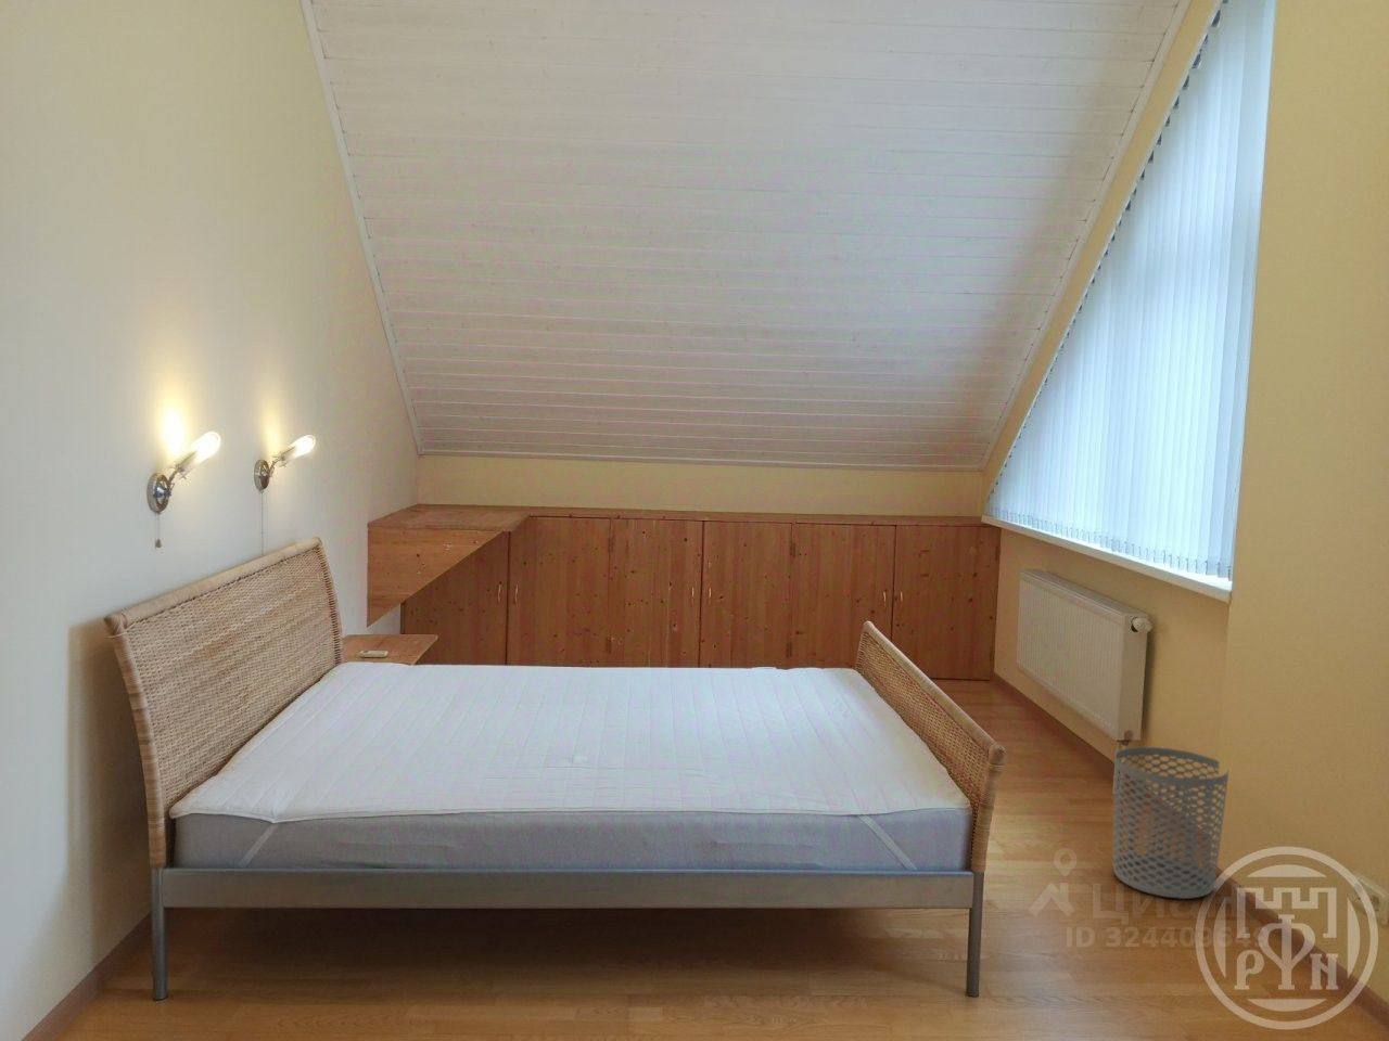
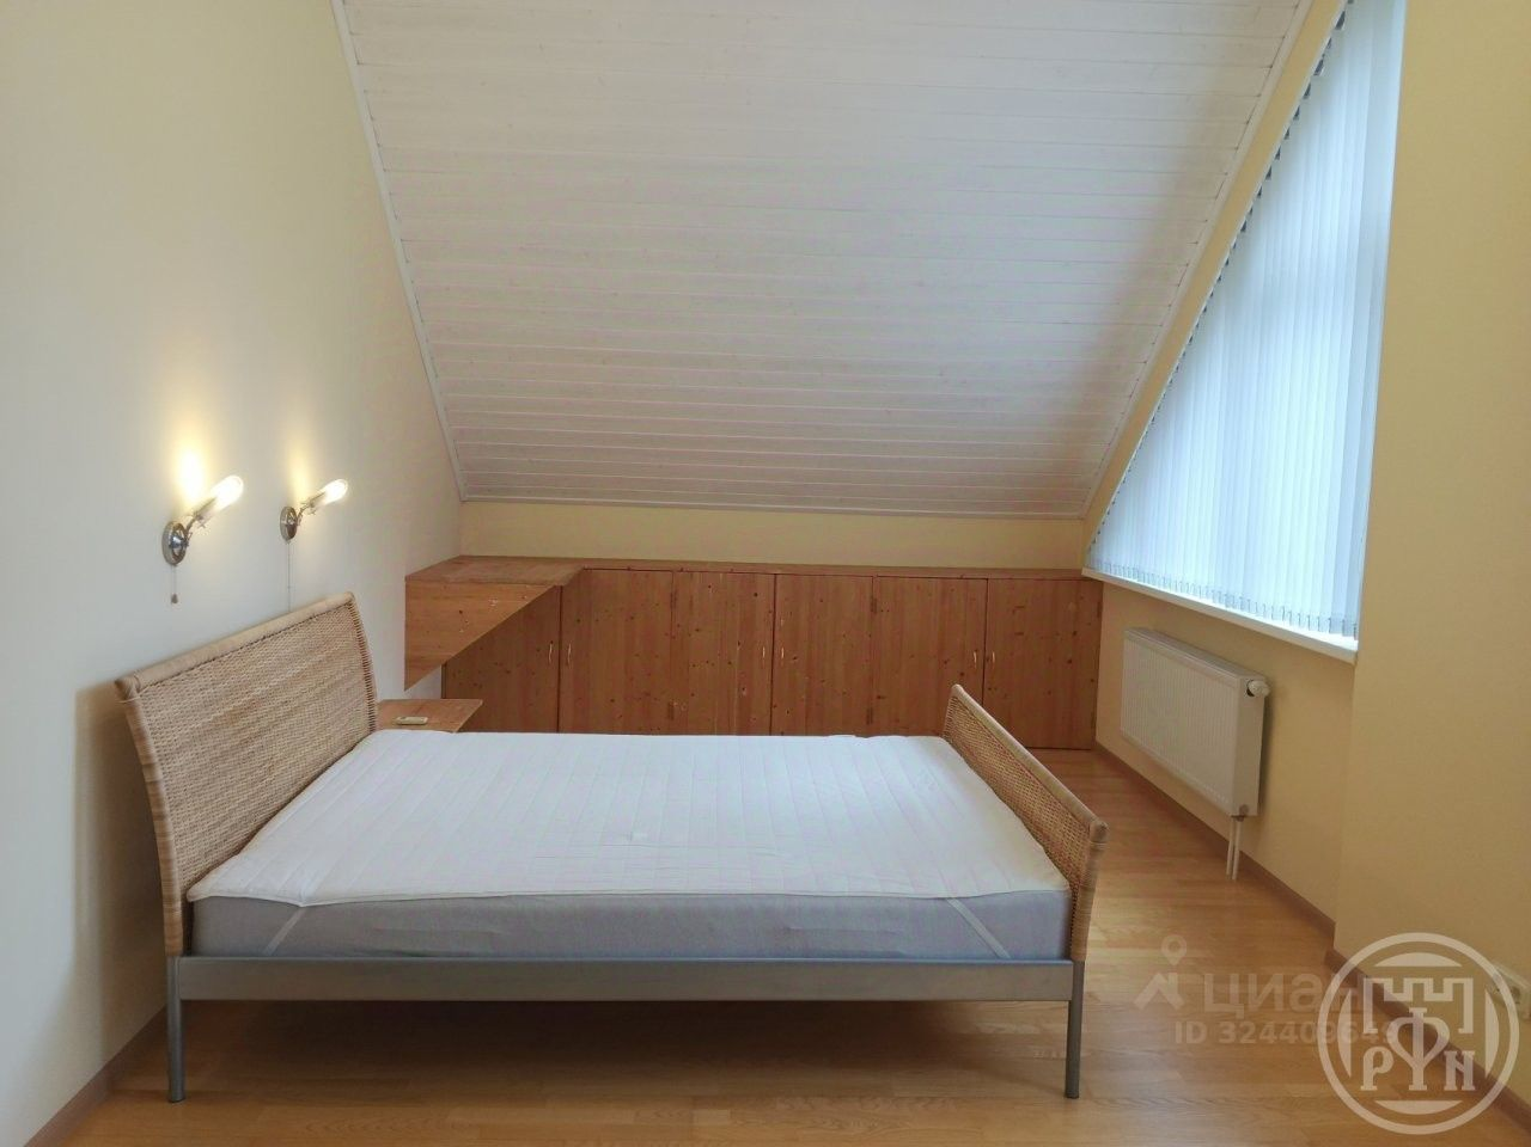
- waste bin [1112,746,1229,900]
